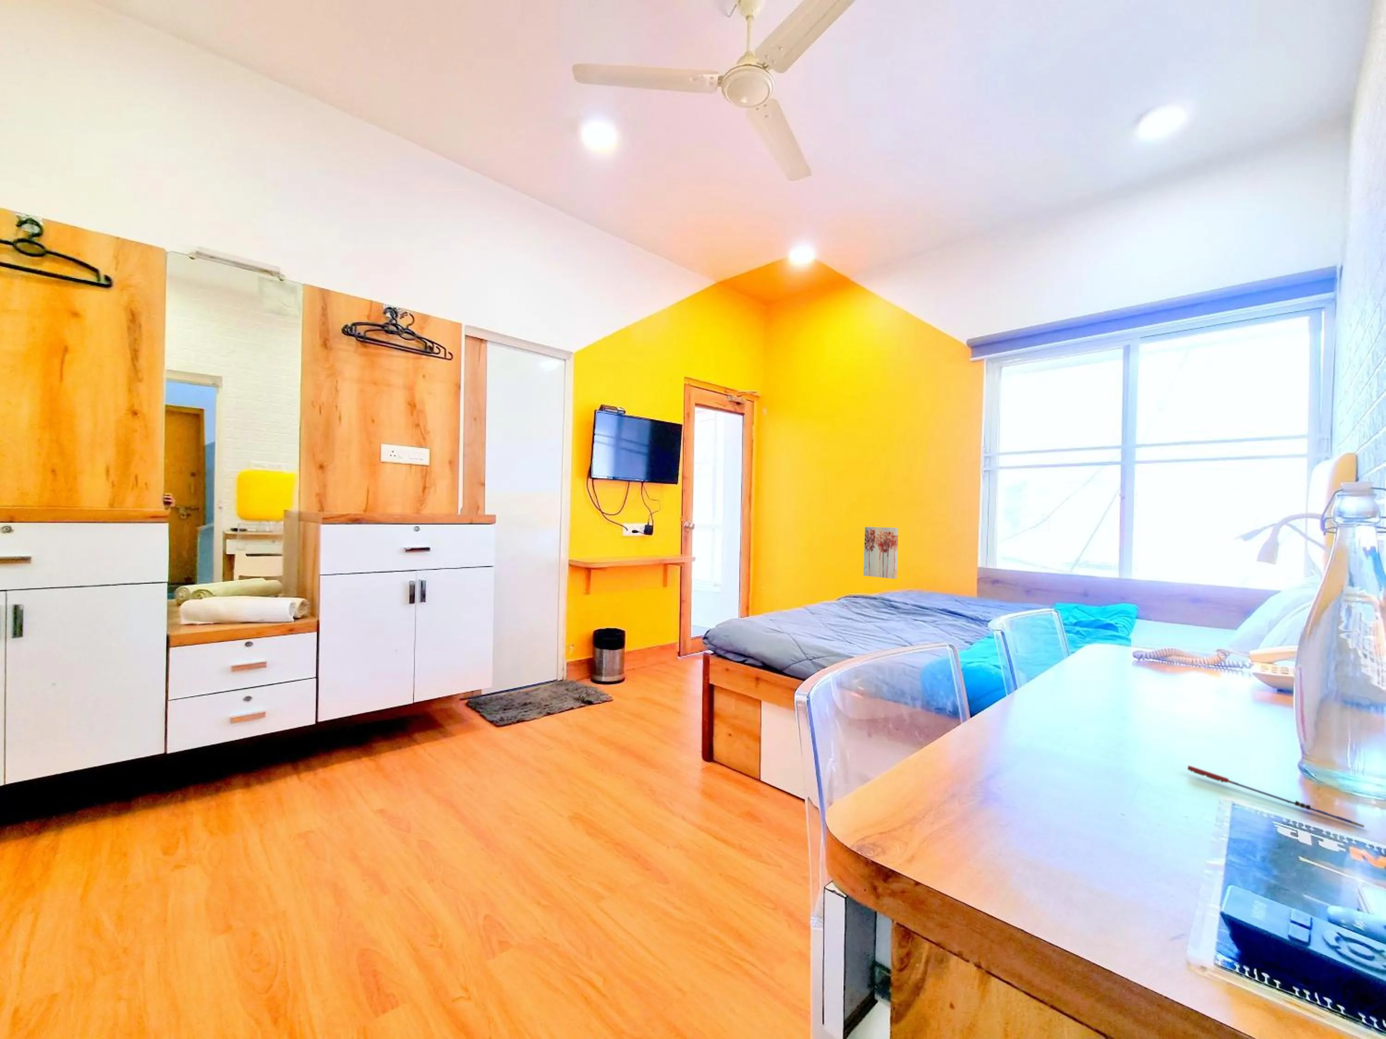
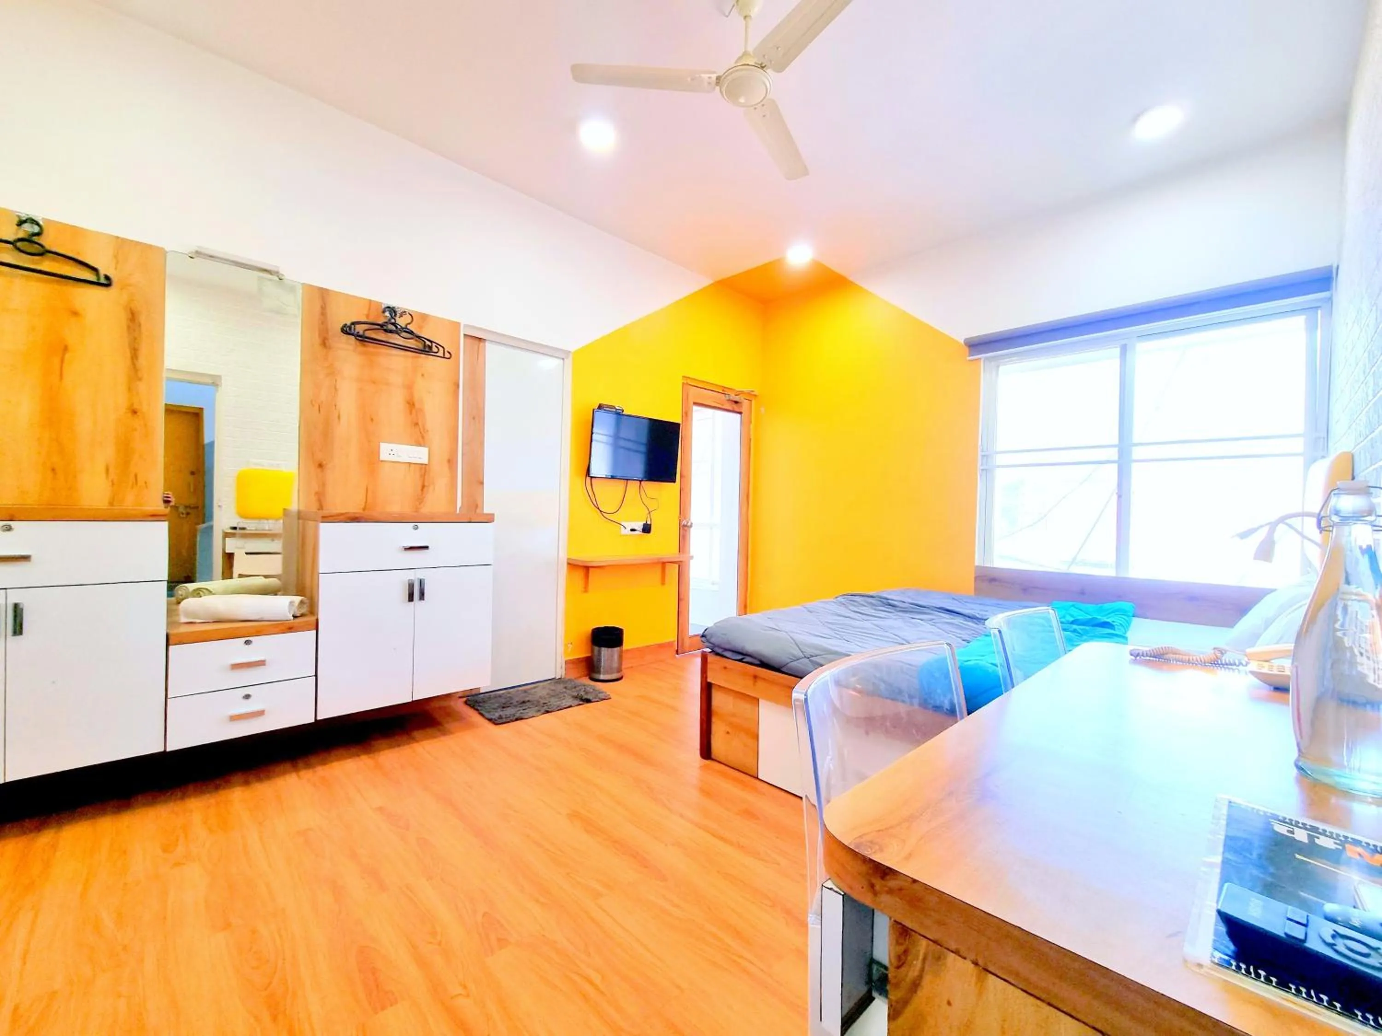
- pen [1187,765,1365,828]
- wall art [863,526,898,580]
